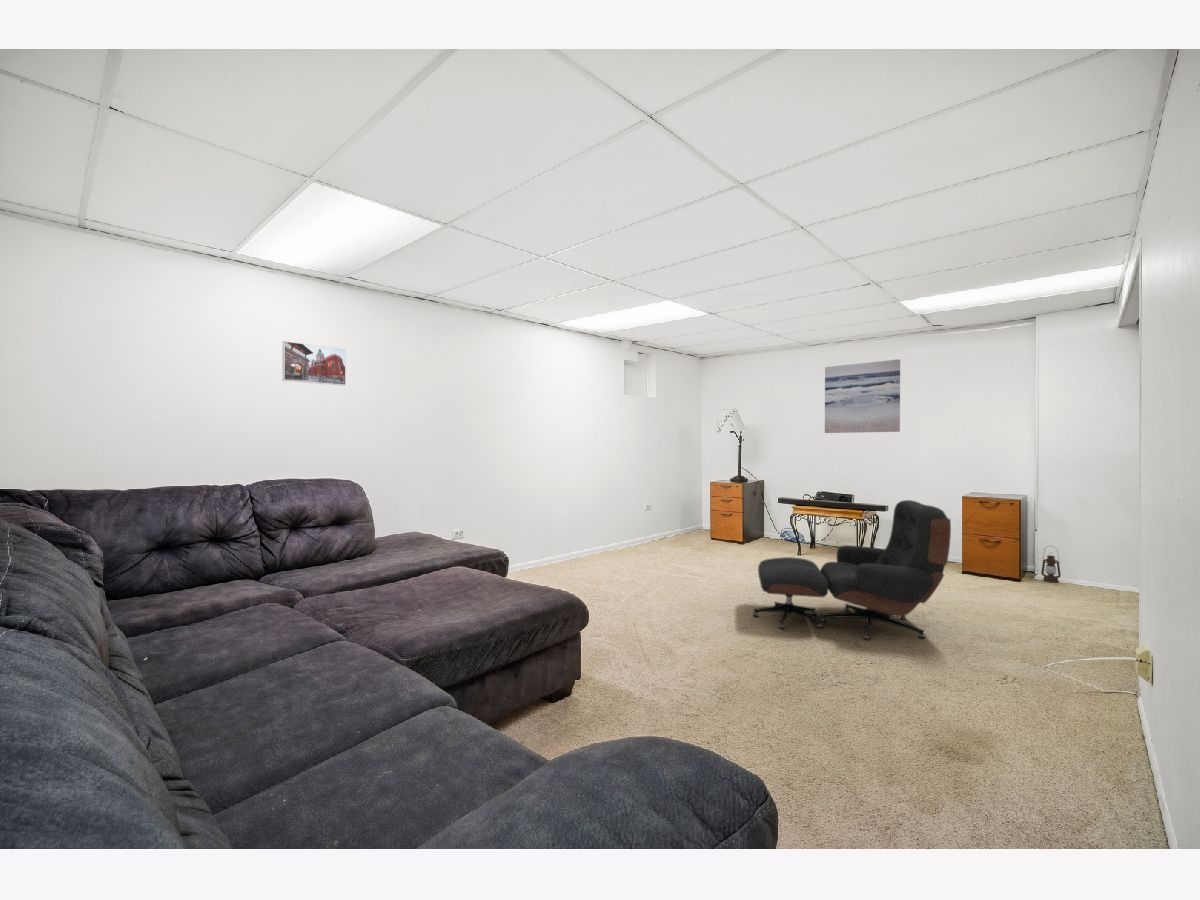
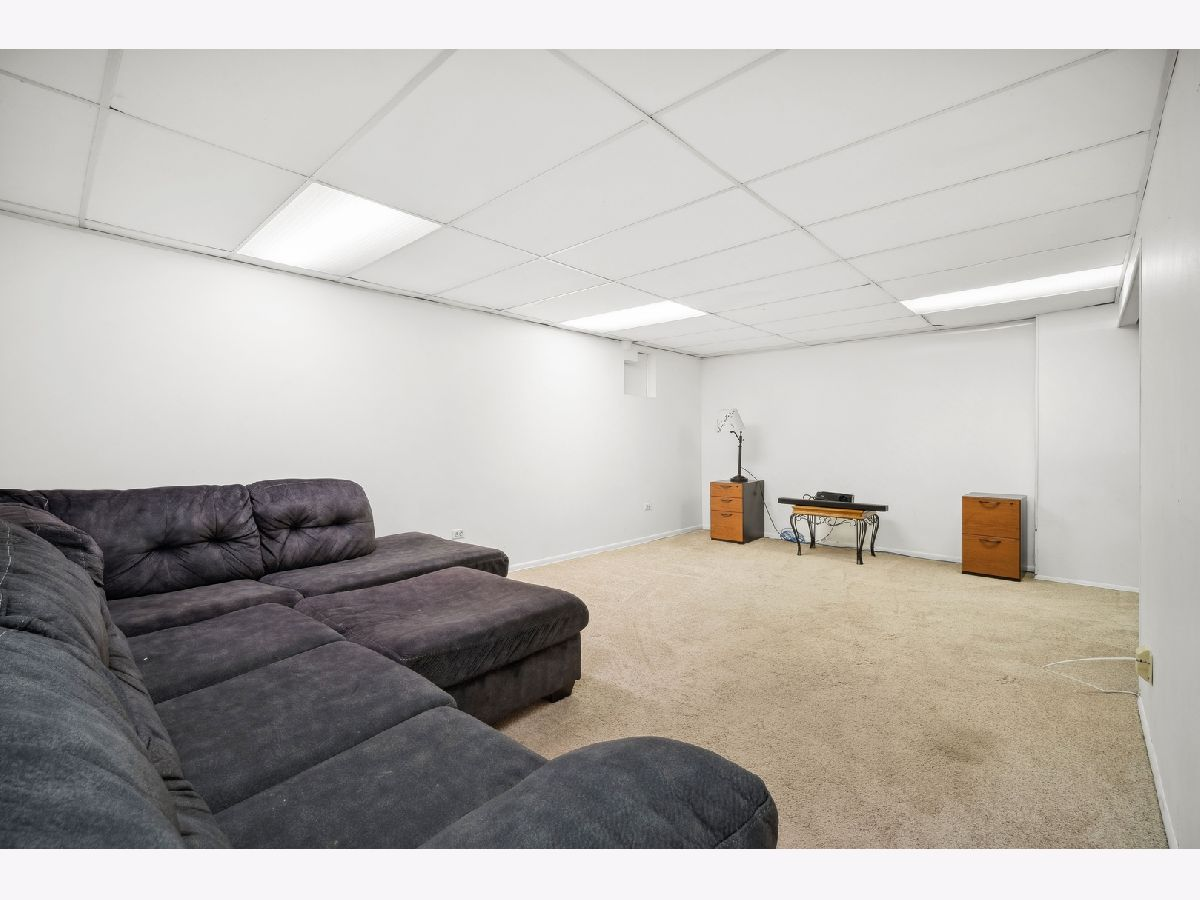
- lounge chair [752,499,952,641]
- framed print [282,340,347,387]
- lantern [1040,545,1062,583]
- wall art [824,358,901,434]
